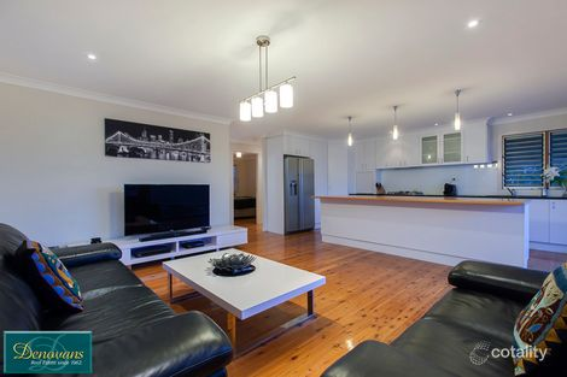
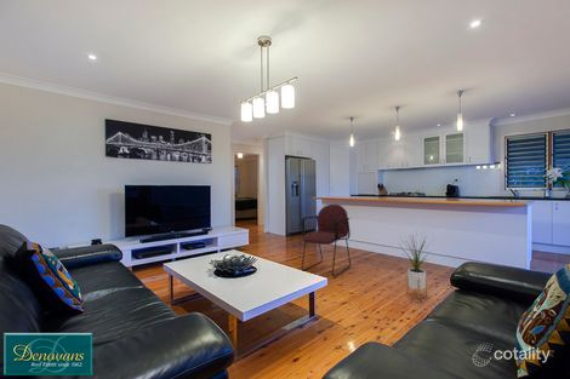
+ house plant [398,230,437,299]
+ armchair [300,203,352,278]
